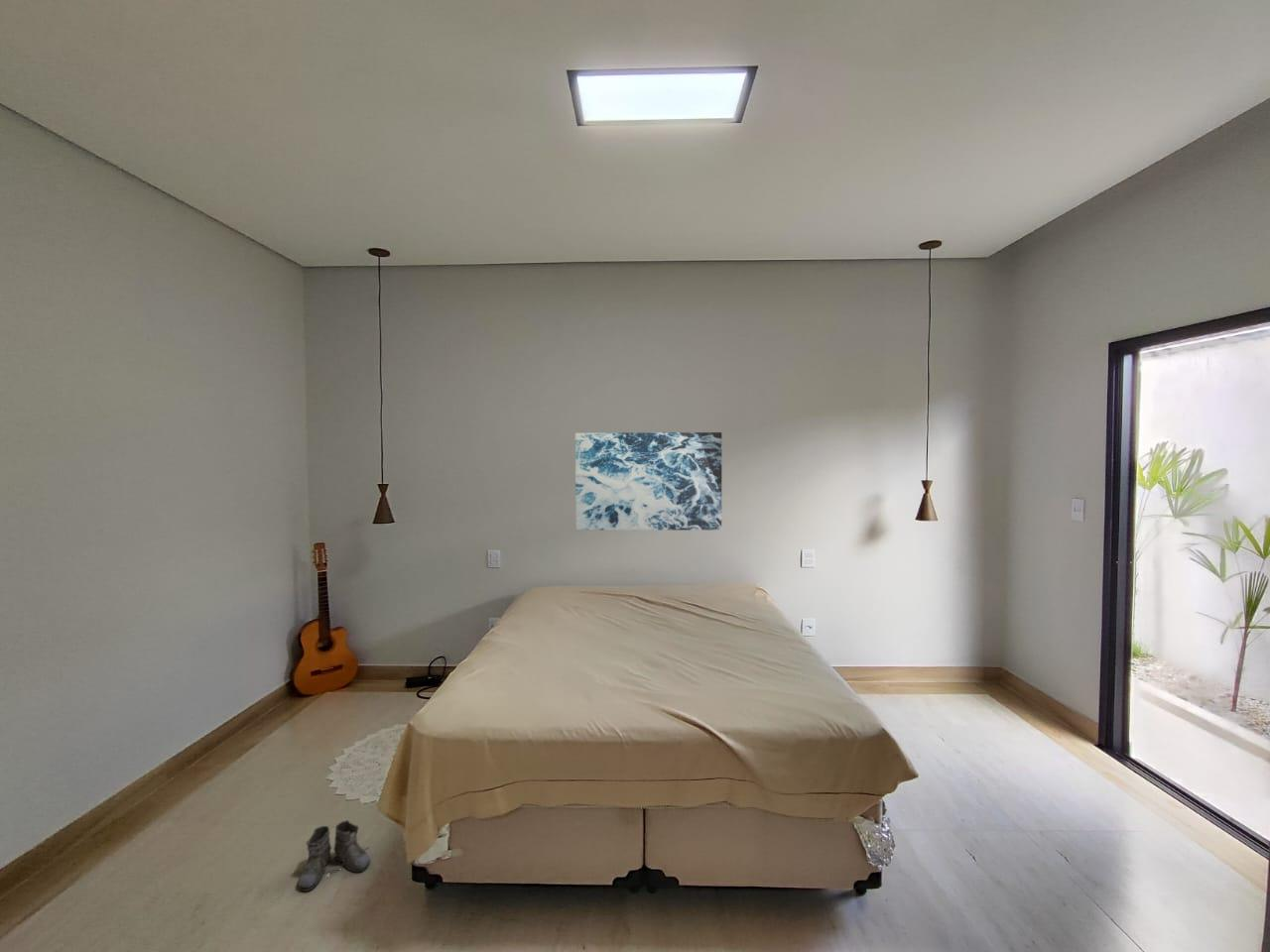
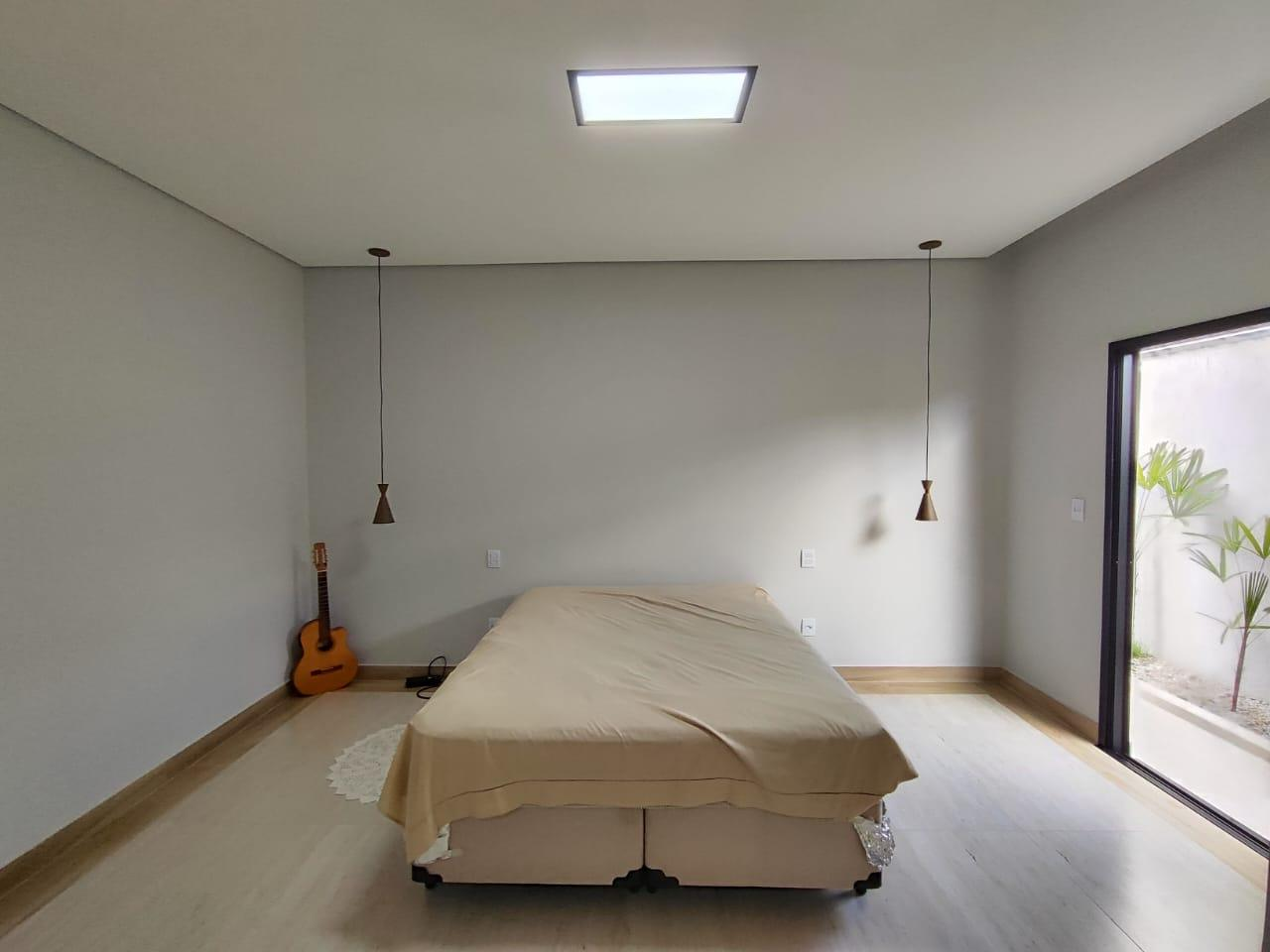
- boots [295,819,371,892]
- wall art [574,431,722,532]
